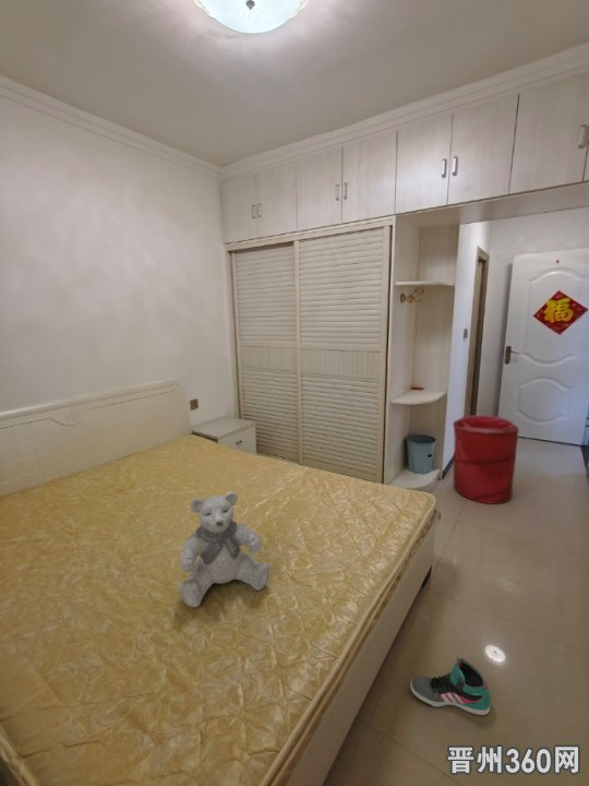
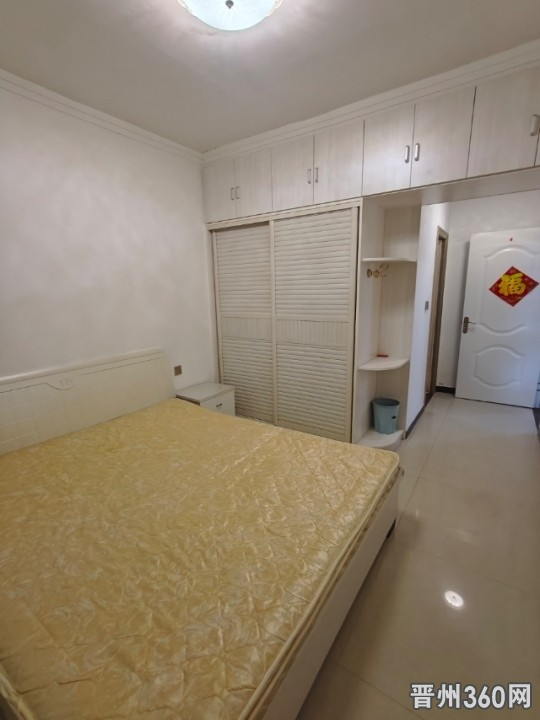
- teddy bear [178,490,272,608]
- laundry hamper [452,414,519,505]
- sneaker [409,656,492,716]
